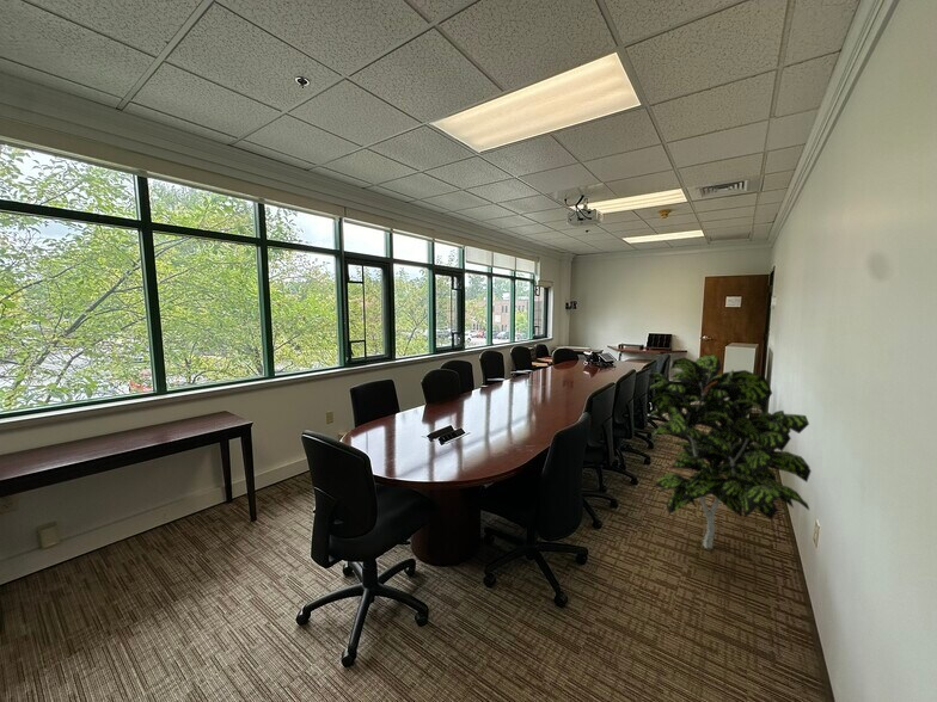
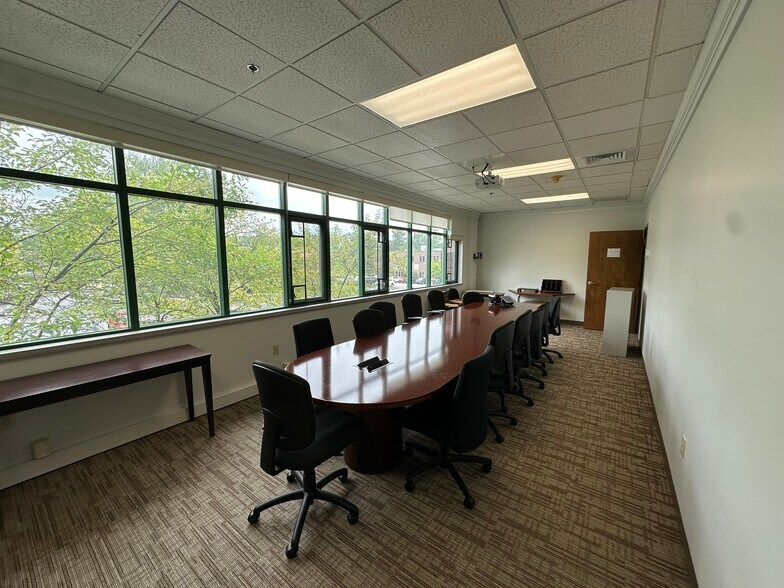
- indoor plant [647,352,813,550]
